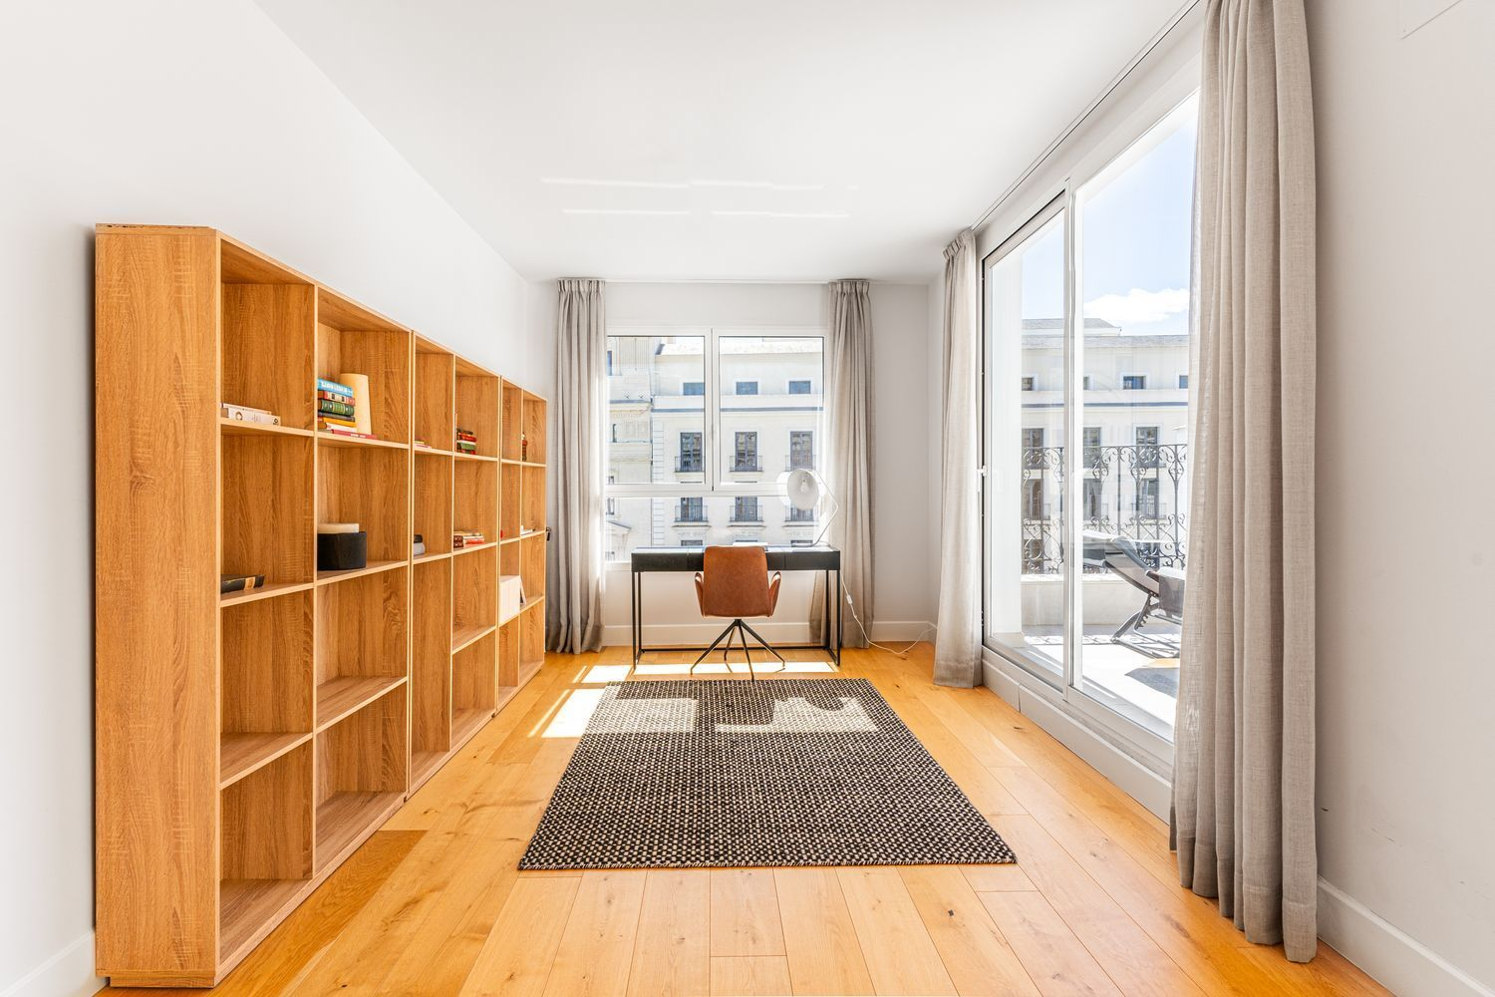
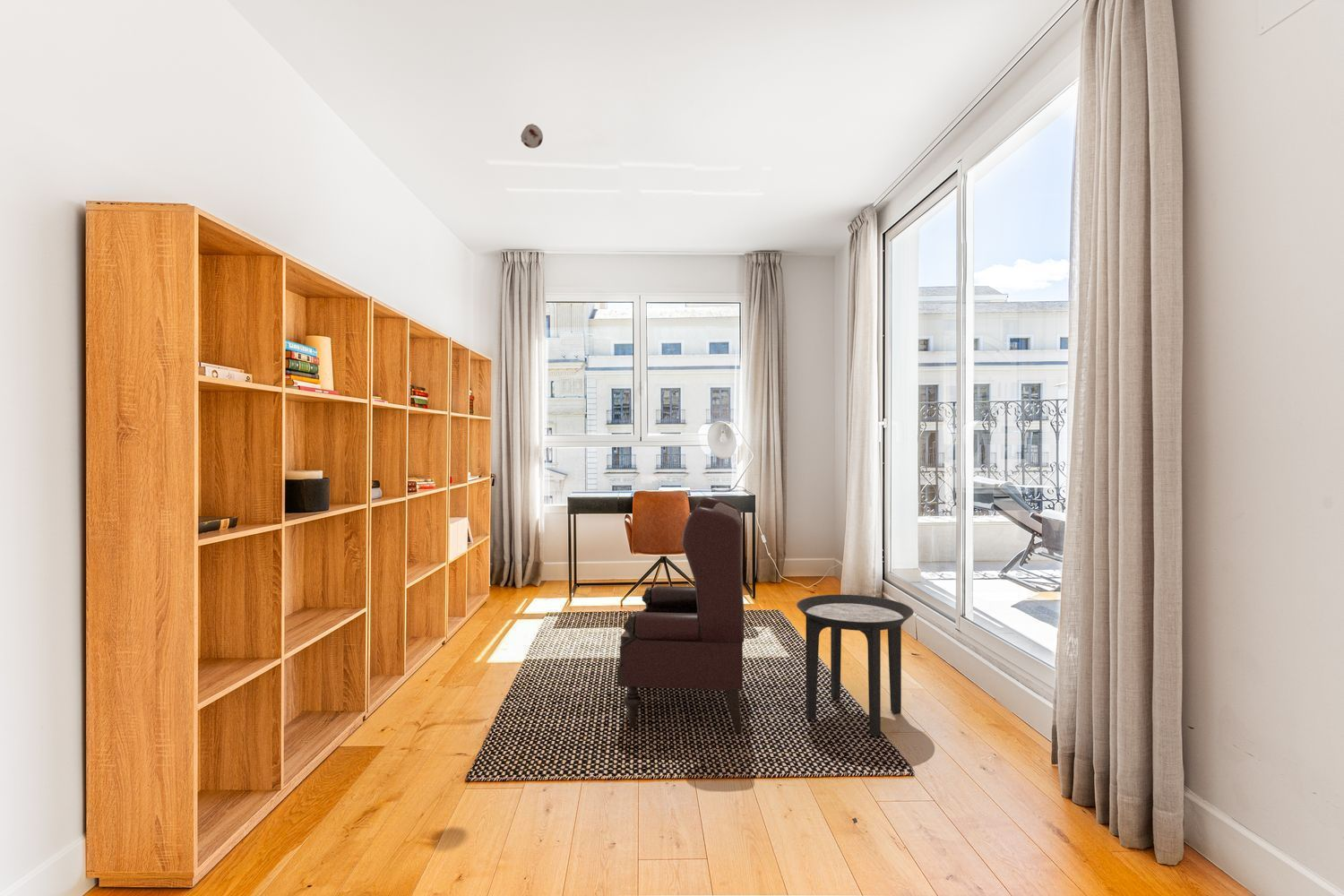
+ armchair [616,495,745,734]
+ smoke detector [520,123,544,149]
+ side table [796,594,915,737]
